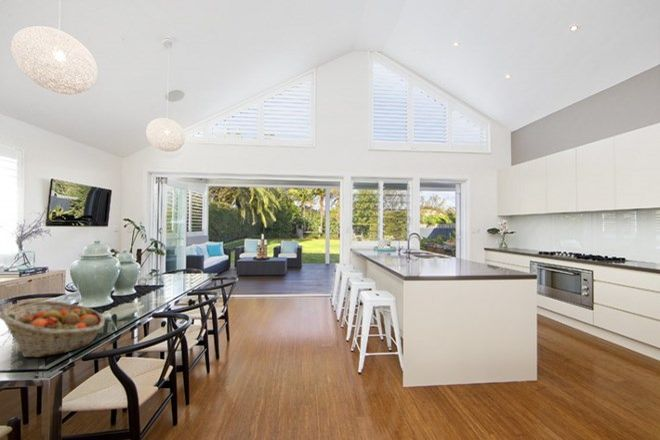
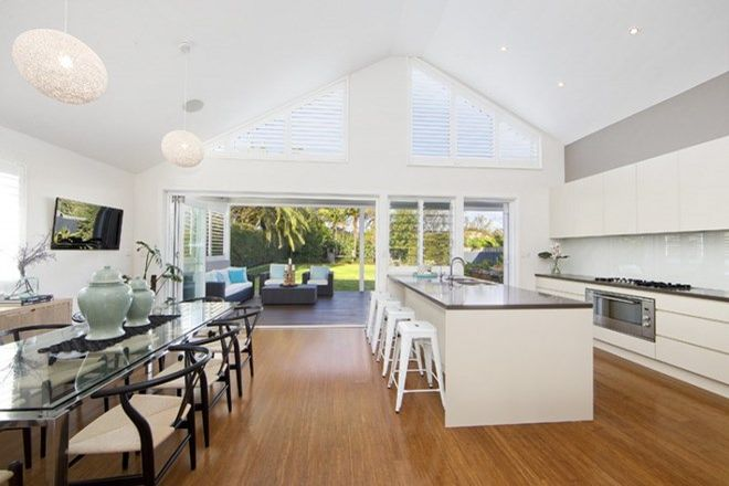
- fruit basket [0,300,106,358]
